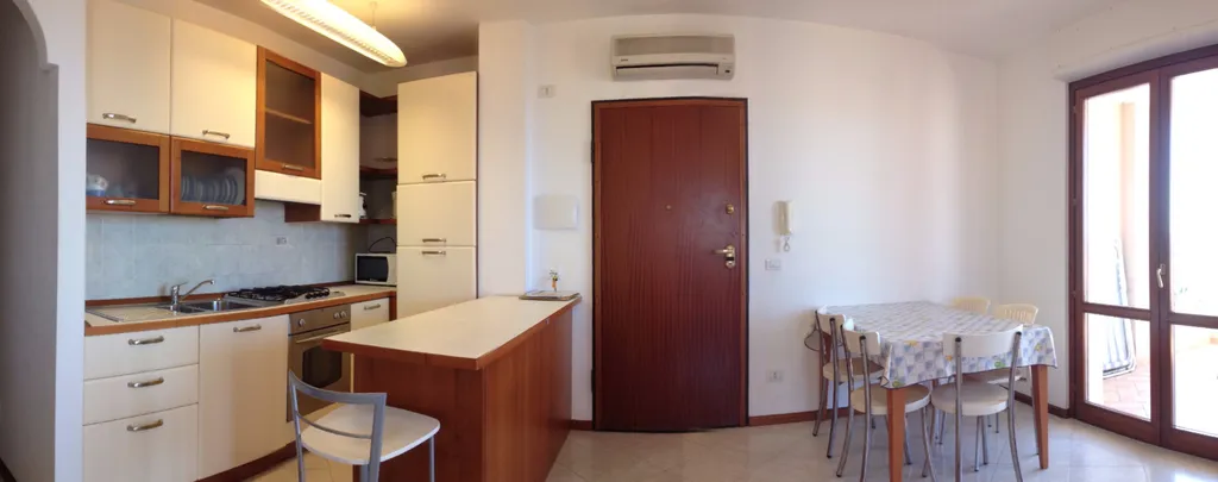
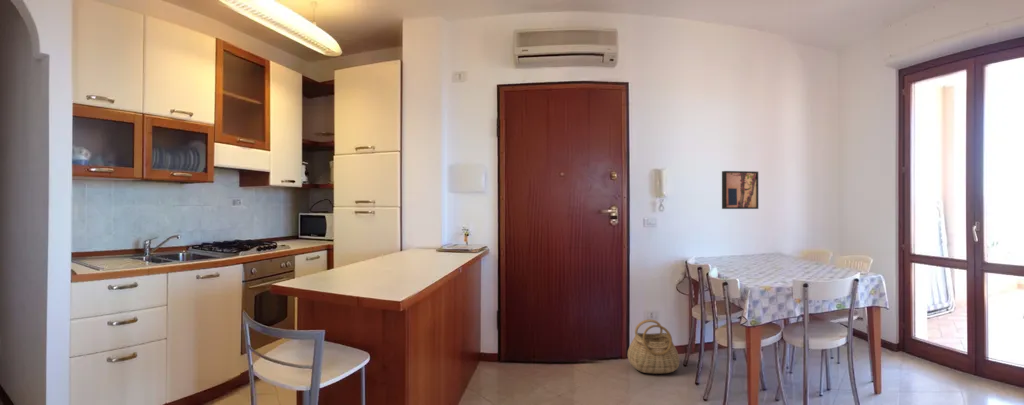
+ wall art [721,170,759,210]
+ basket [627,318,680,375]
